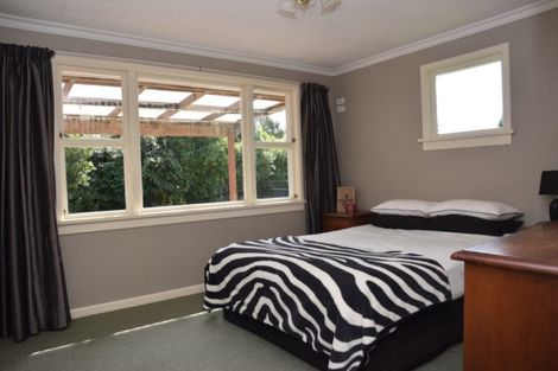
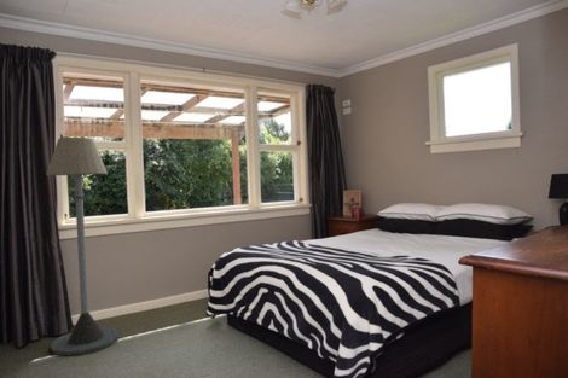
+ floor lamp [45,136,121,356]
